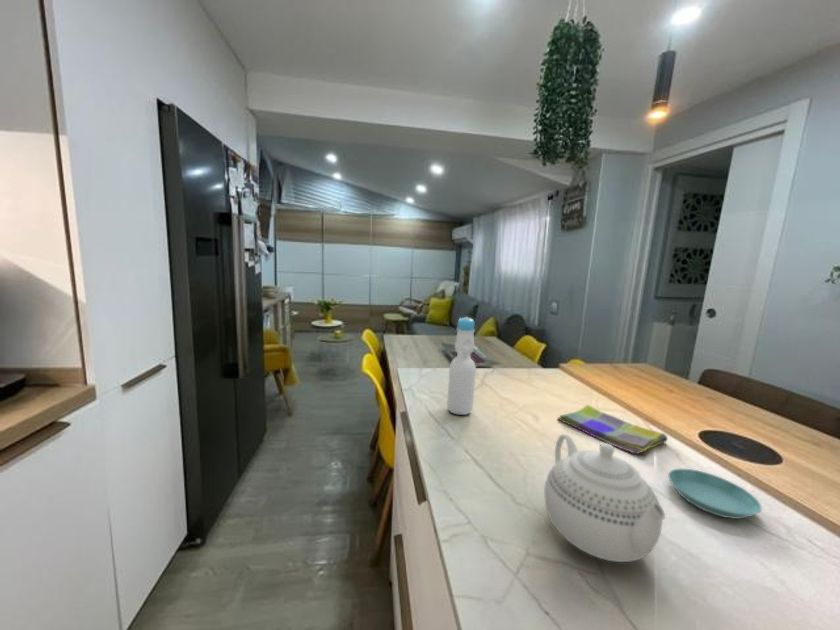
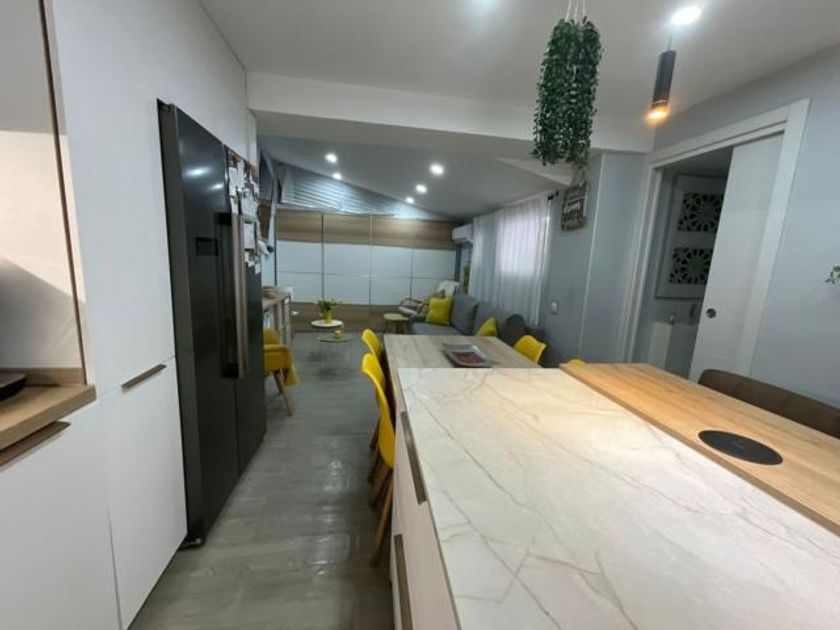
- bottle [446,316,477,416]
- saucer [667,468,762,520]
- teapot [543,433,666,563]
- dish towel [556,404,669,455]
